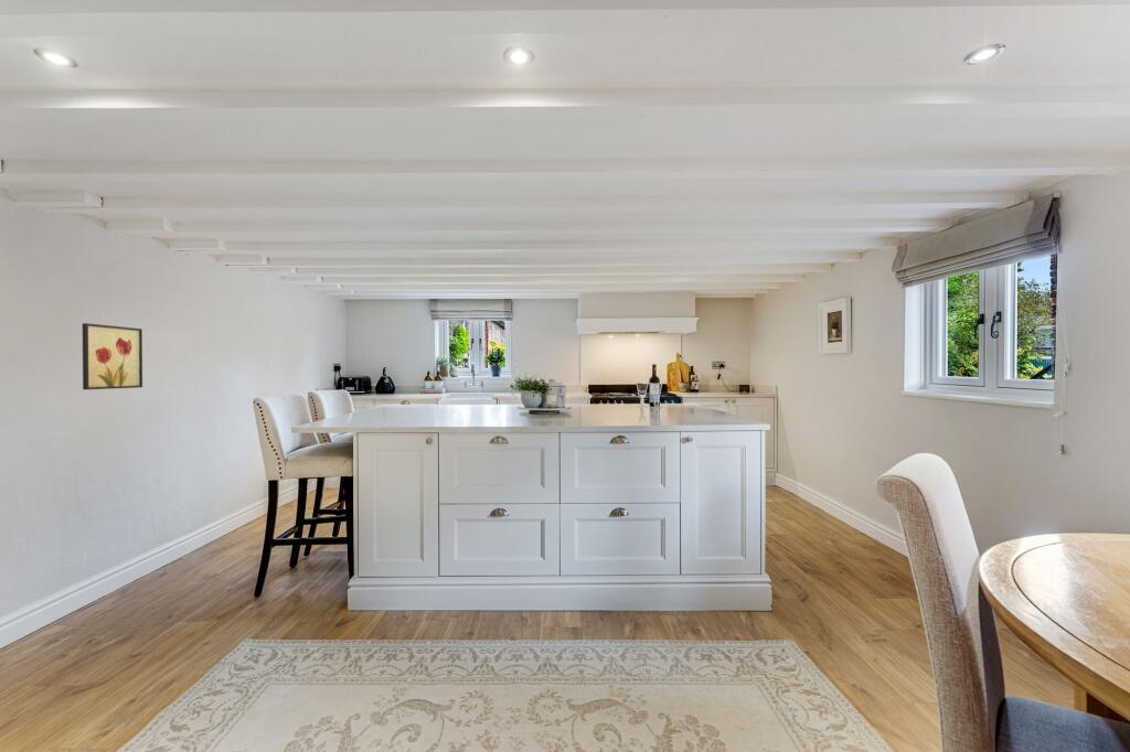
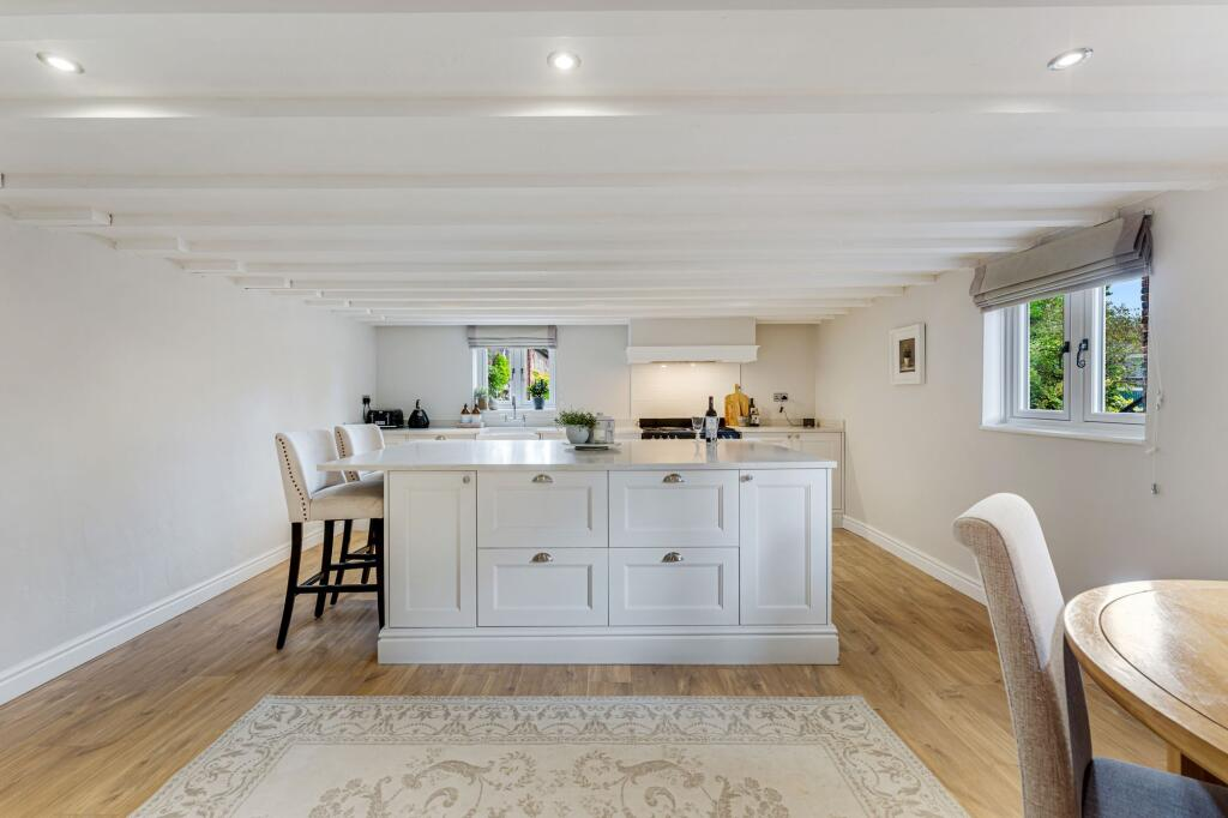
- wall art [82,322,143,390]
